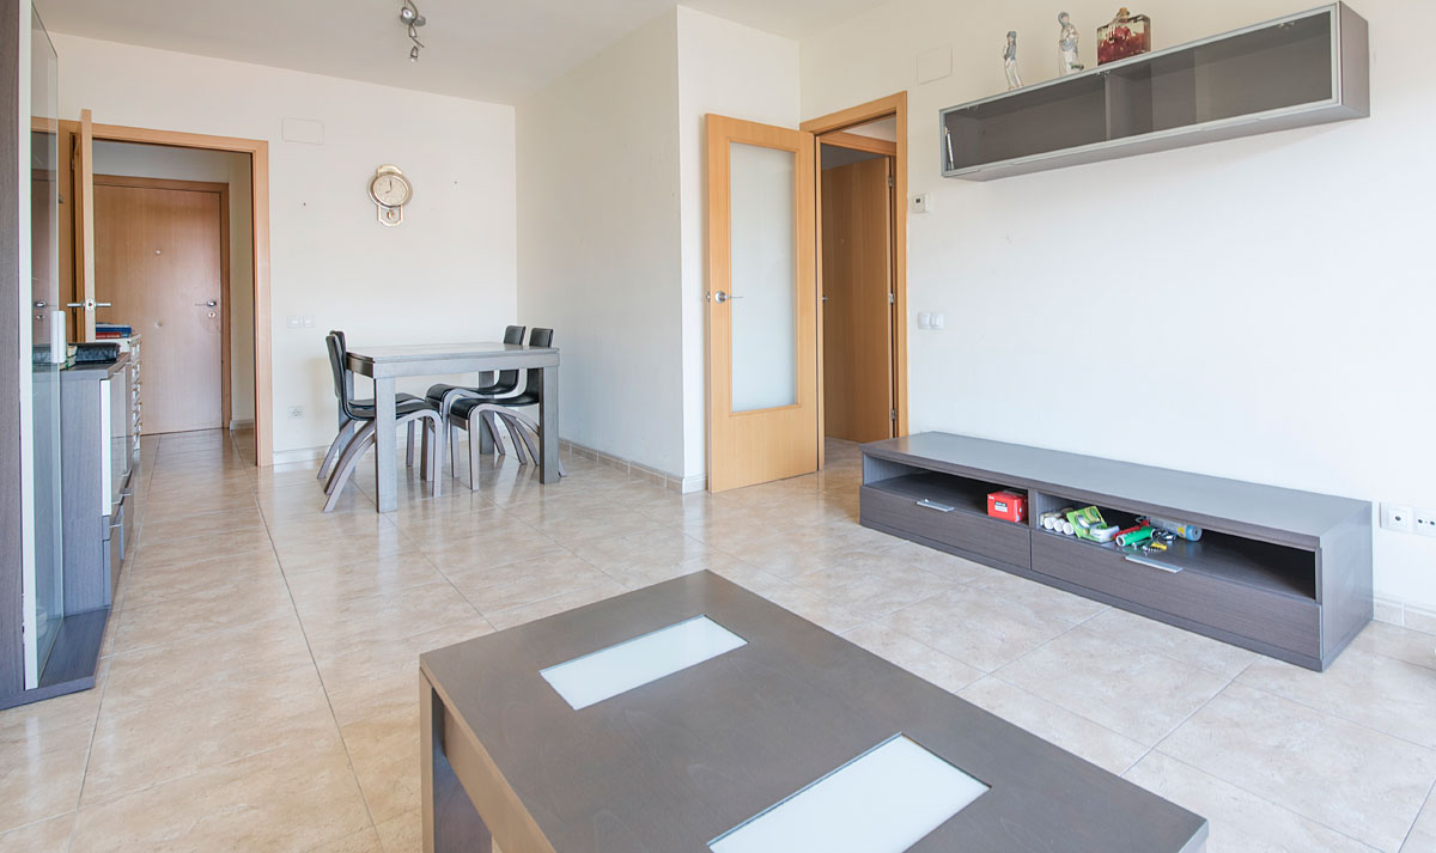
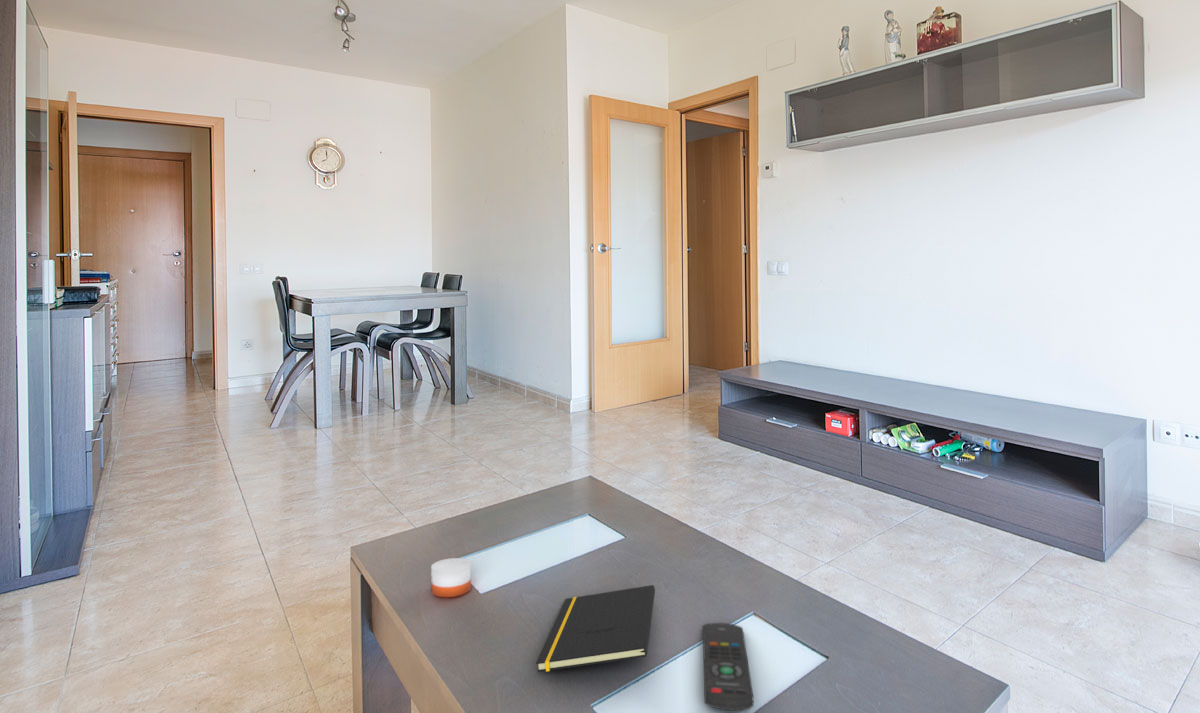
+ remote control [702,622,755,712]
+ candle [430,549,472,598]
+ notepad [535,584,656,673]
